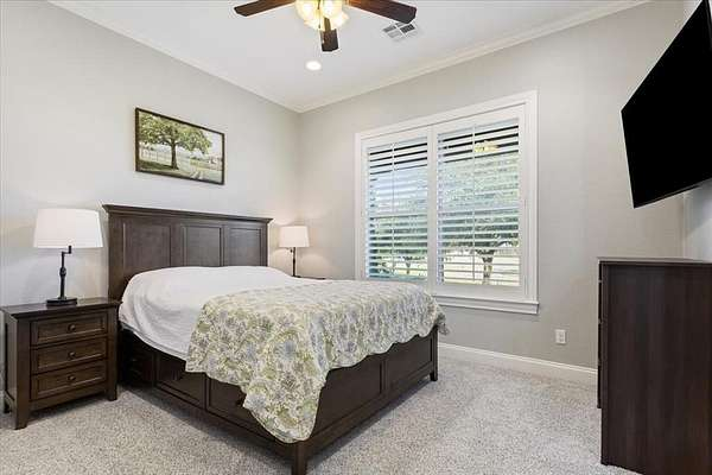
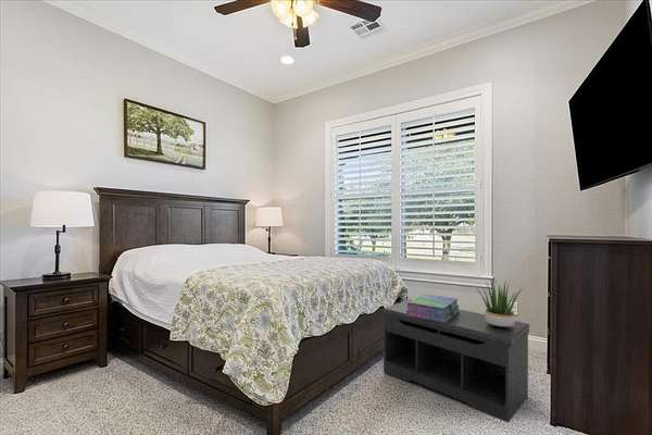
+ stack of books [406,293,461,323]
+ bench [383,298,530,424]
+ potted plant [476,277,524,328]
